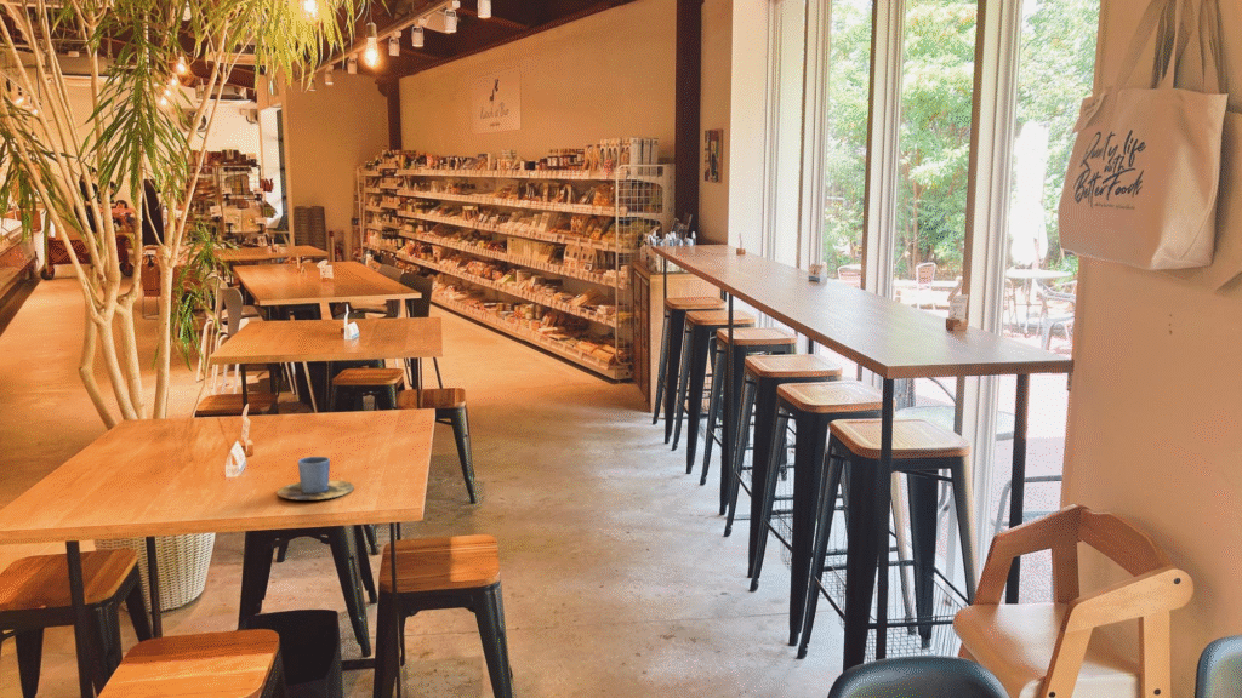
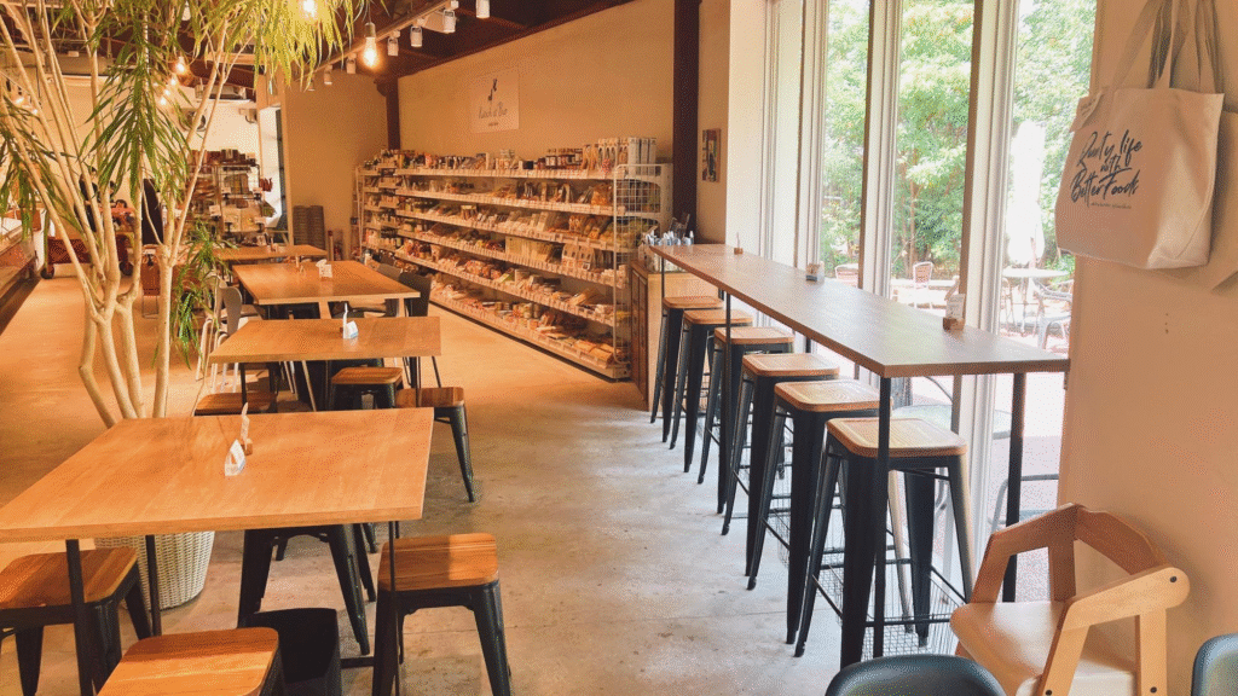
- cup [275,456,355,500]
